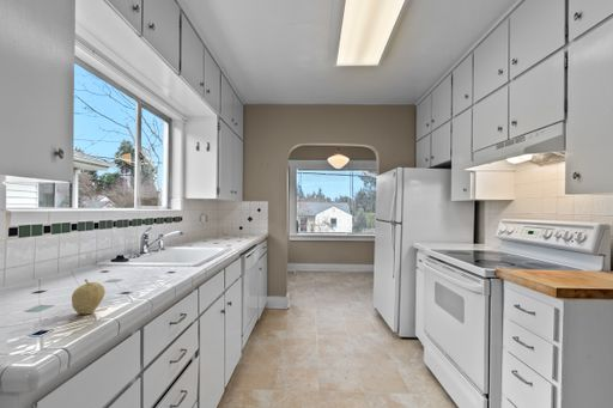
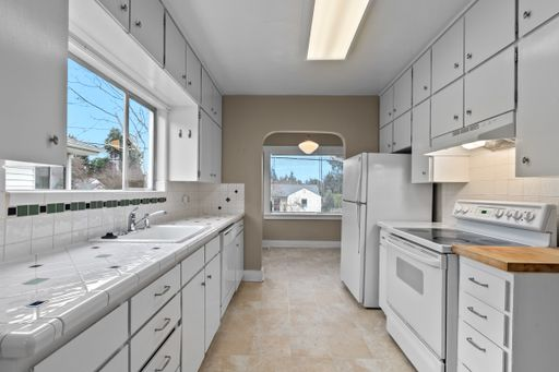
- fruit [71,279,107,315]
